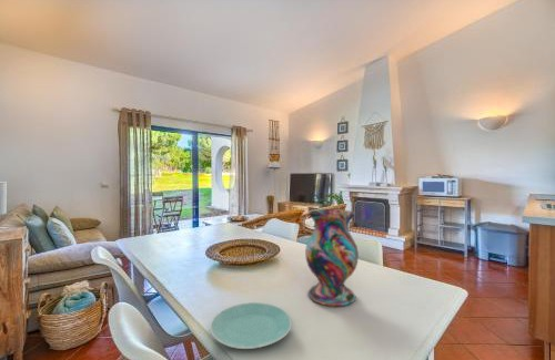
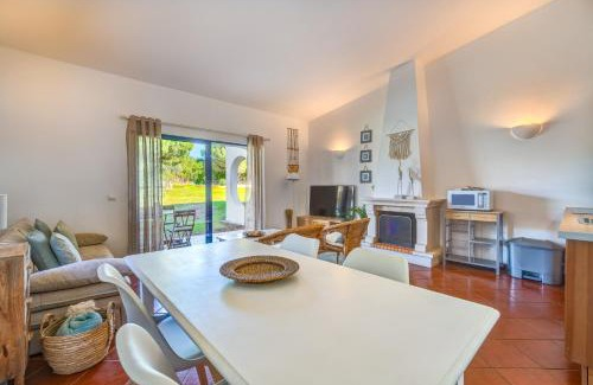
- vase [304,208,360,307]
- plate [209,301,293,350]
